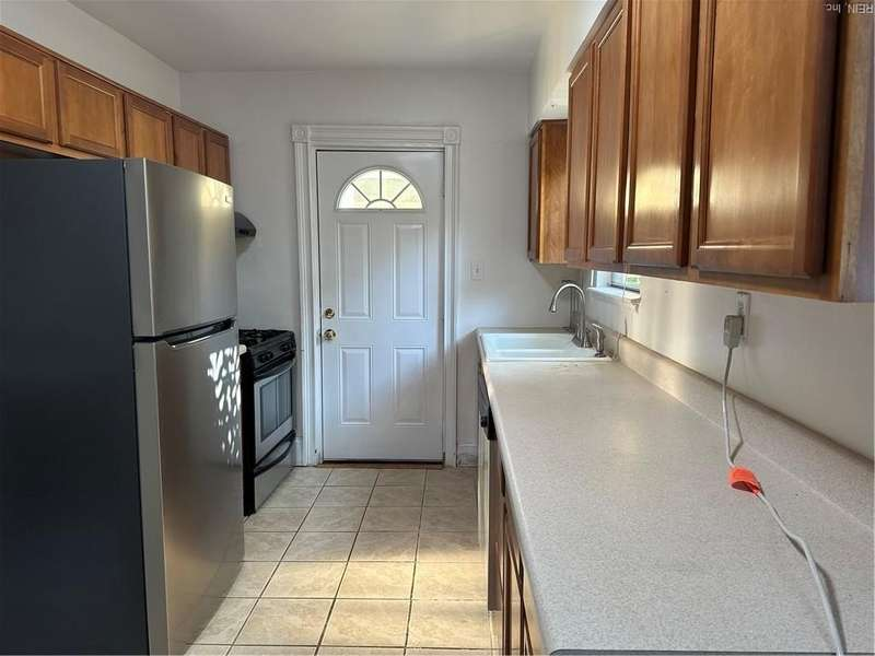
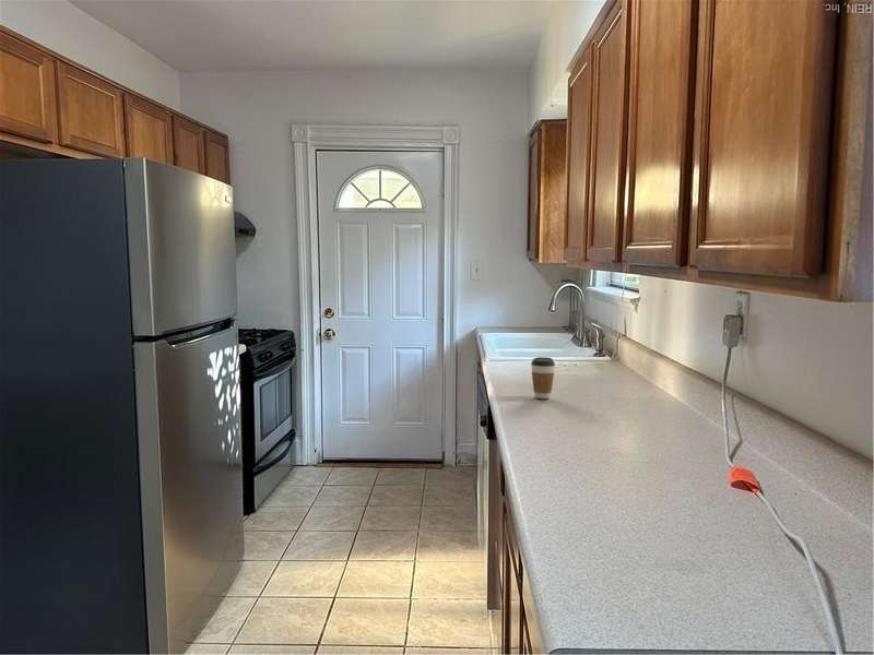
+ coffee cup [530,356,556,400]
